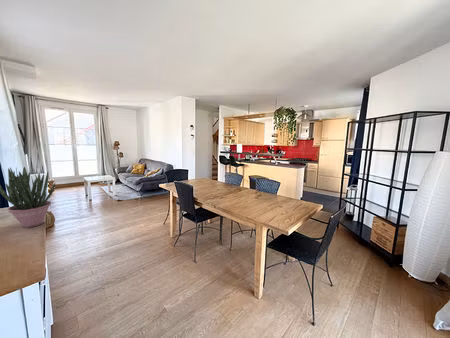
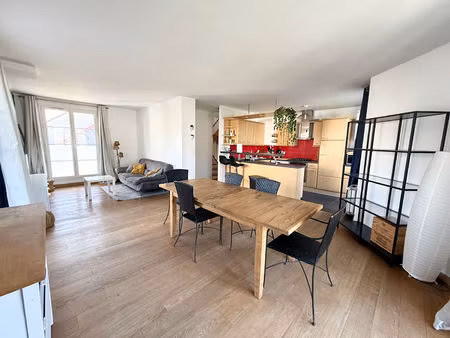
- potted plant [0,166,56,229]
